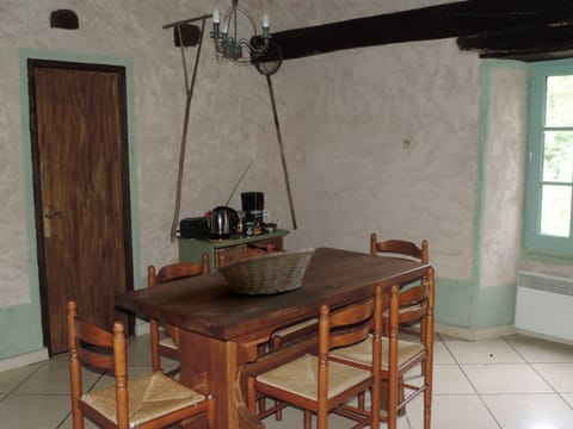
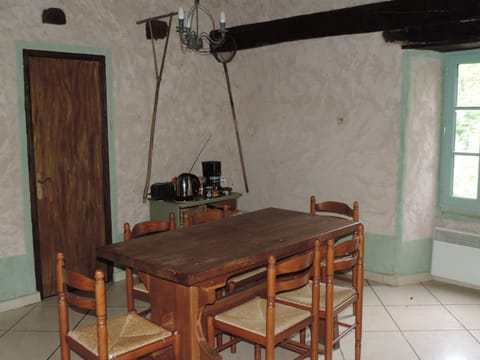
- fruit basket [216,247,316,296]
